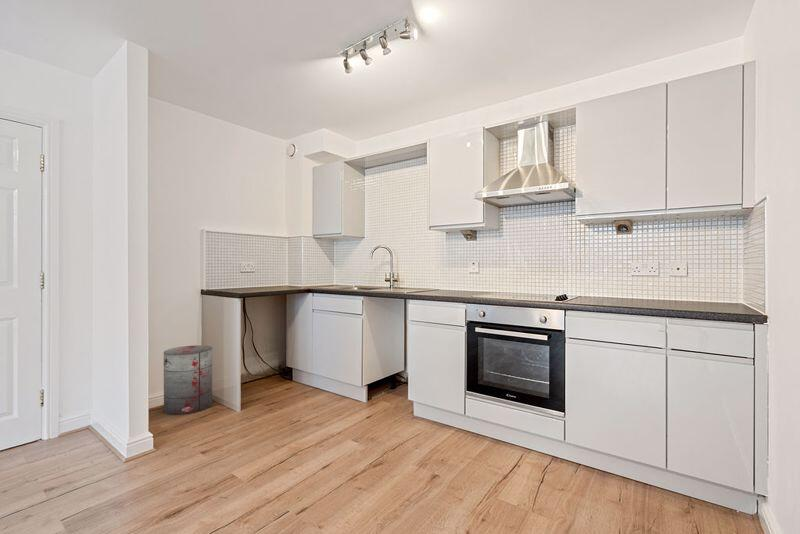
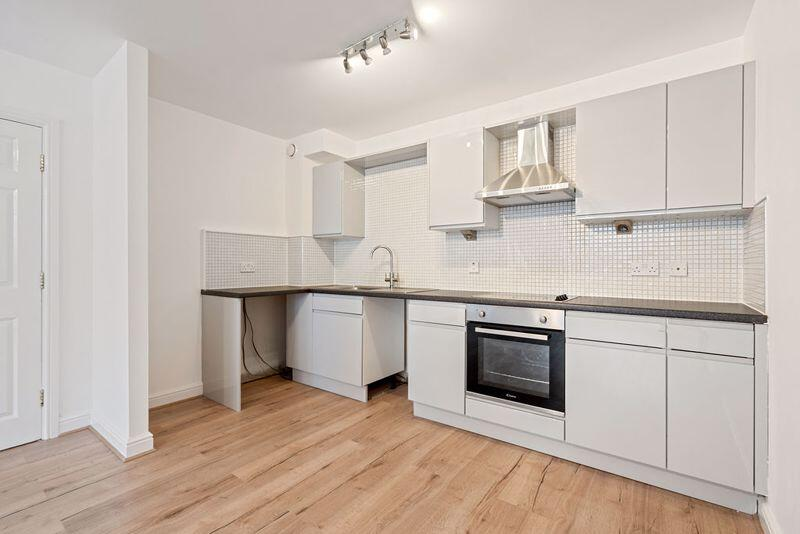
- trash can [163,344,213,416]
